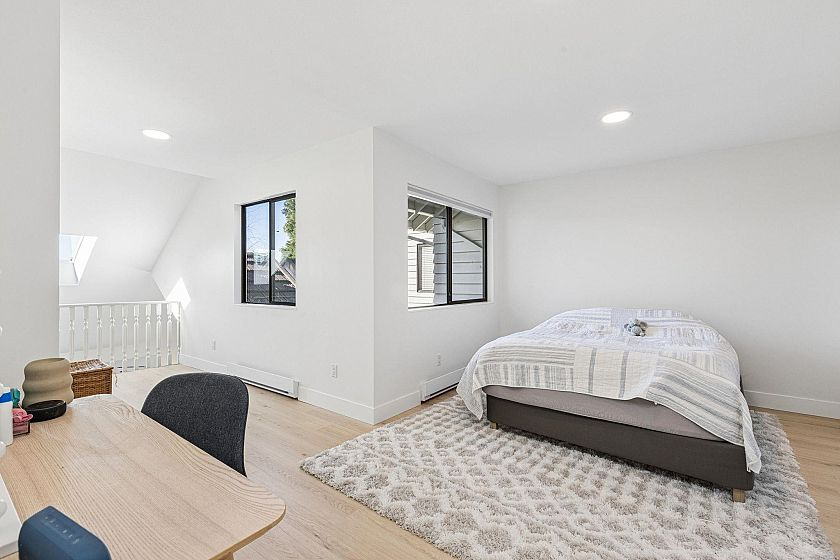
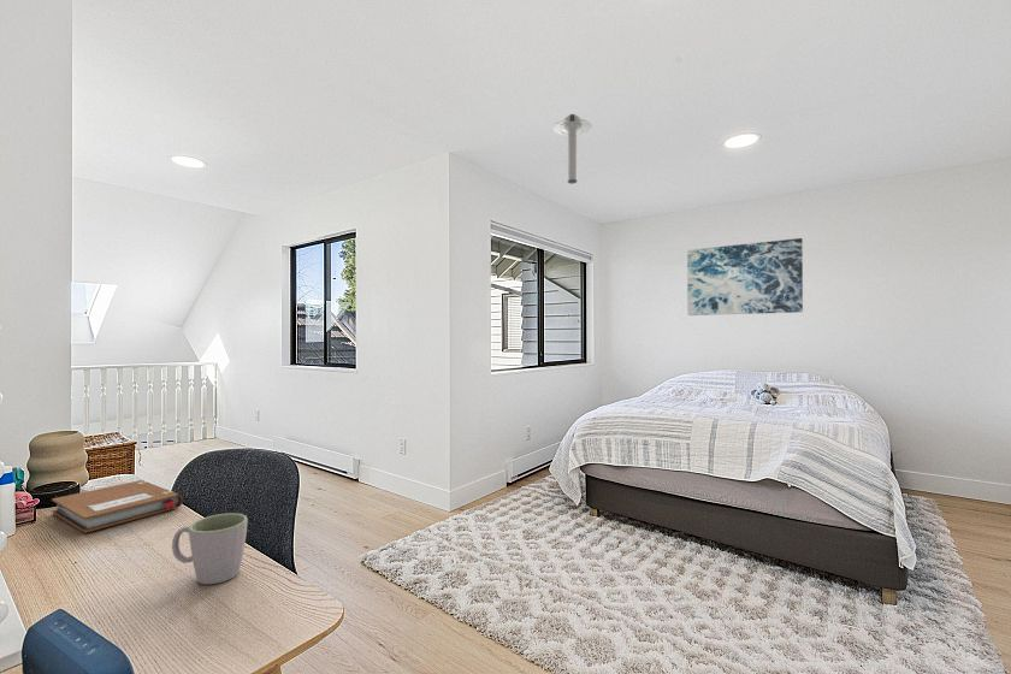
+ ceiling light [551,113,593,185]
+ wall art [686,237,804,317]
+ mug [171,512,249,585]
+ notebook [51,479,184,534]
